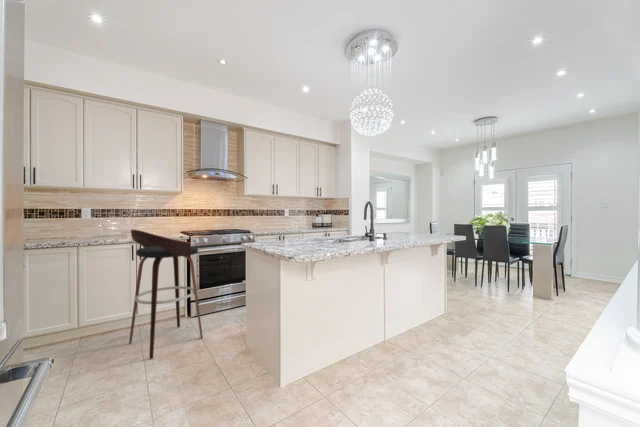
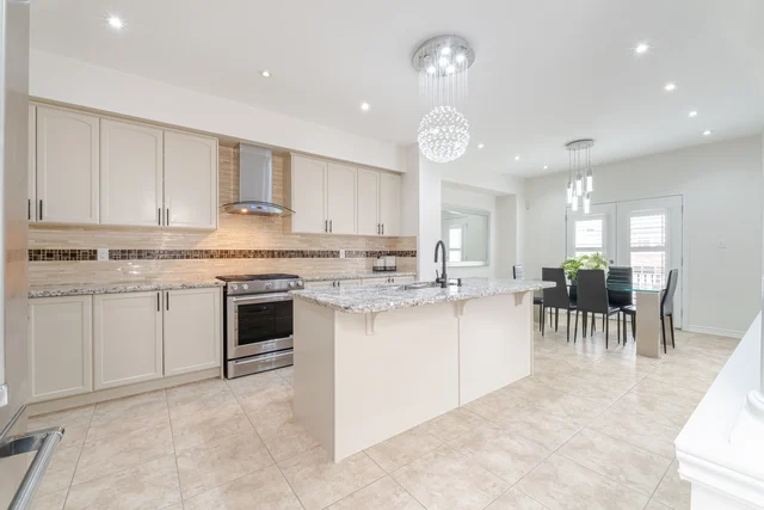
- bar stool [128,229,204,360]
